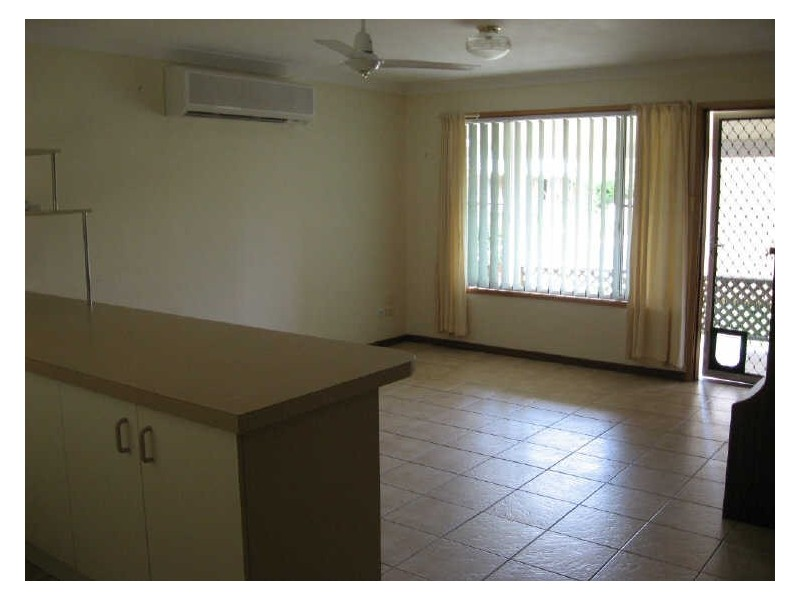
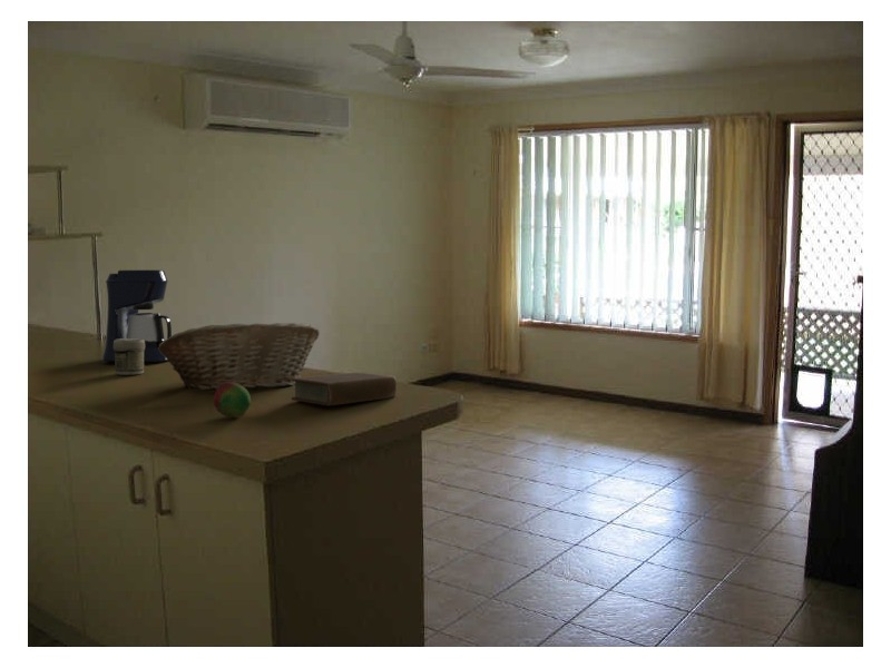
+ coffee maker [101,268,173,363]
+ fruit [213,382,252,419]
+ jar [114,338,145,376]
+ fruit basket [158,322,321,391]
+ book [291,371,398,406]
